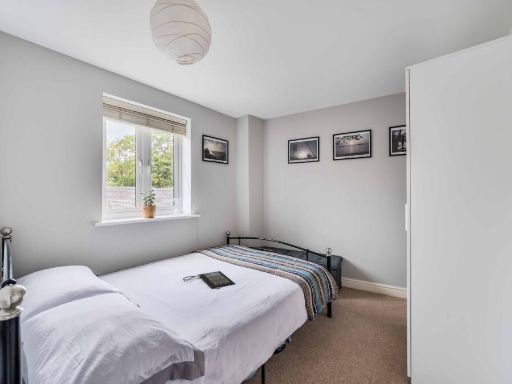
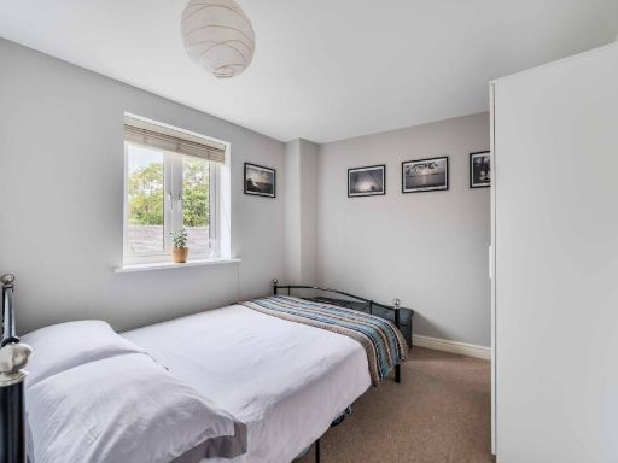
- clutch bag [182,270,236,290]
